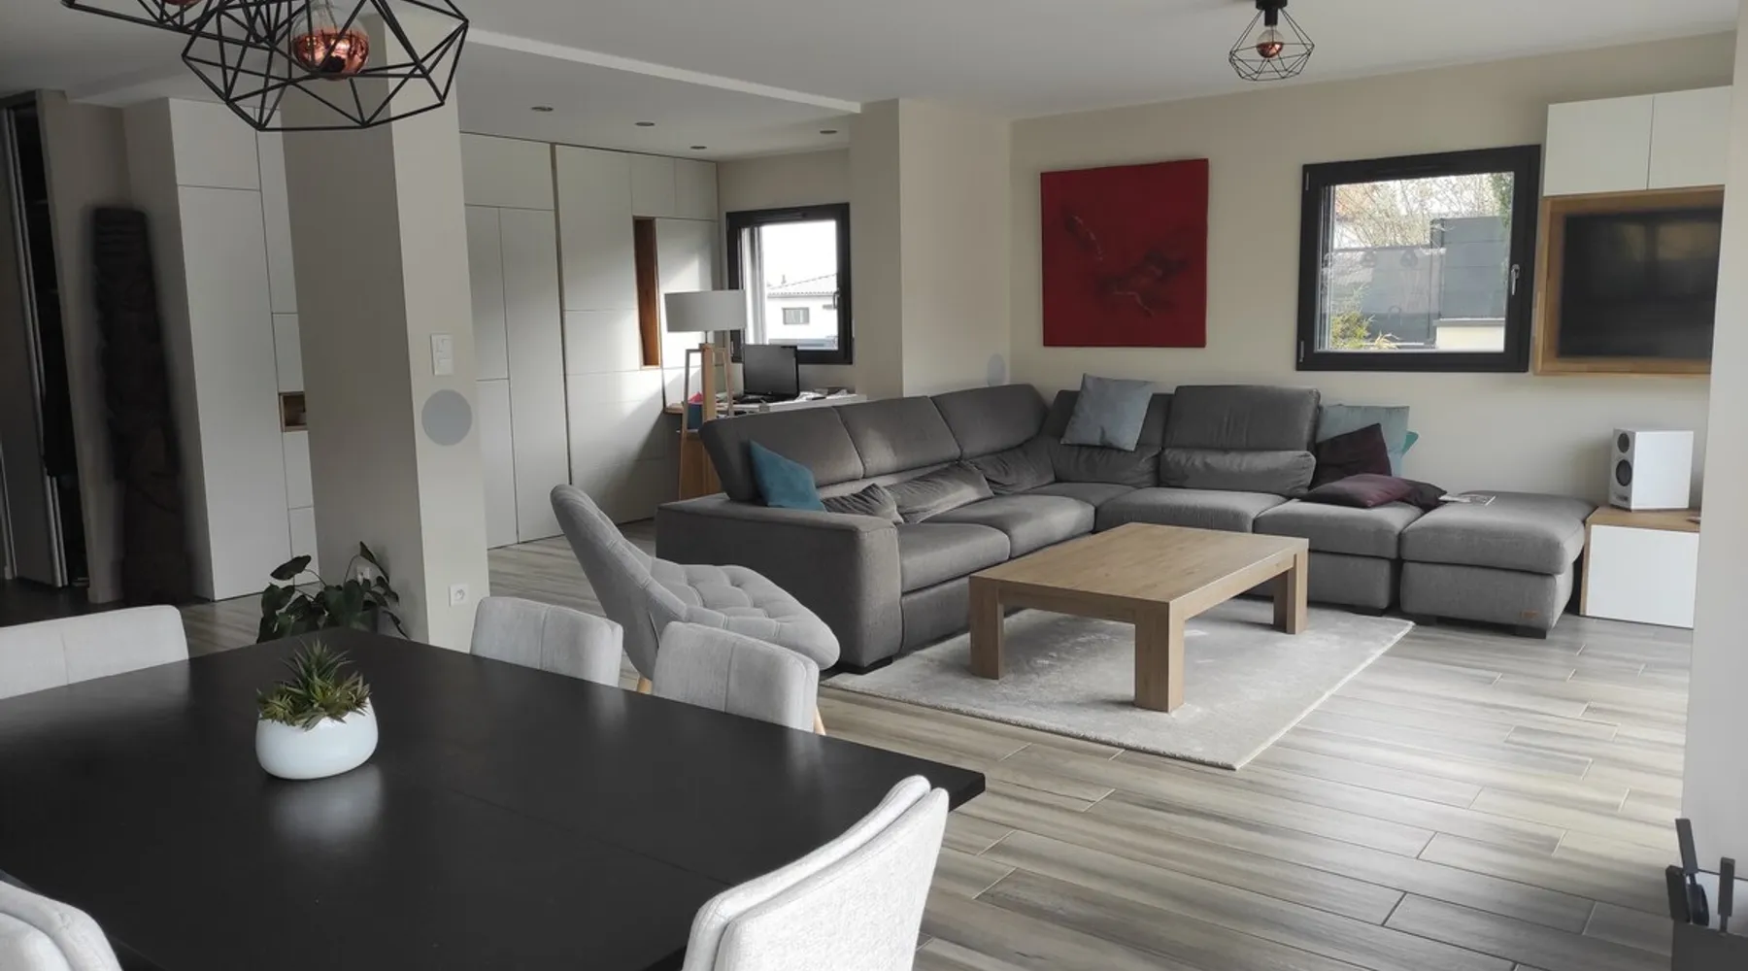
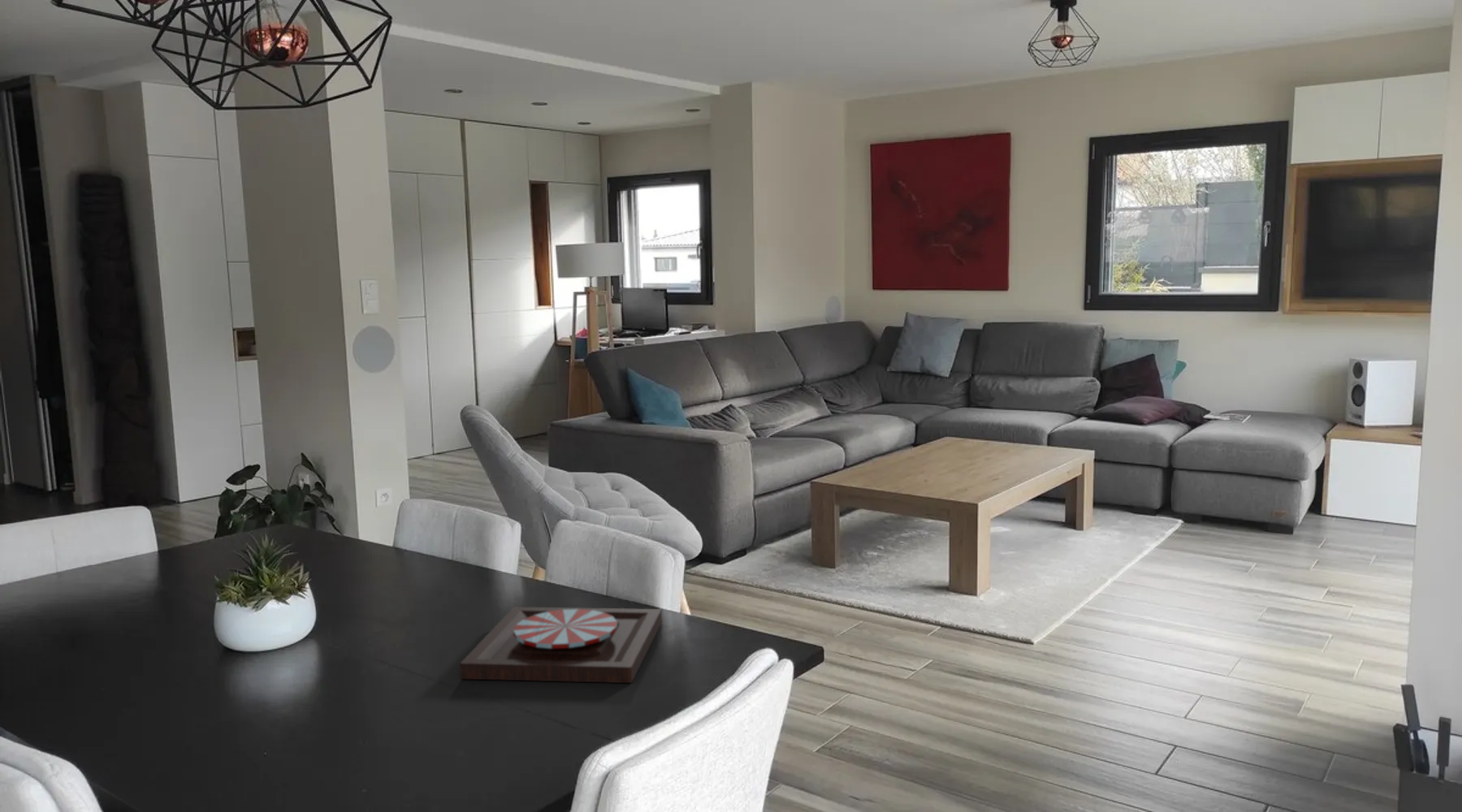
+ plate [459,606,663,684]
